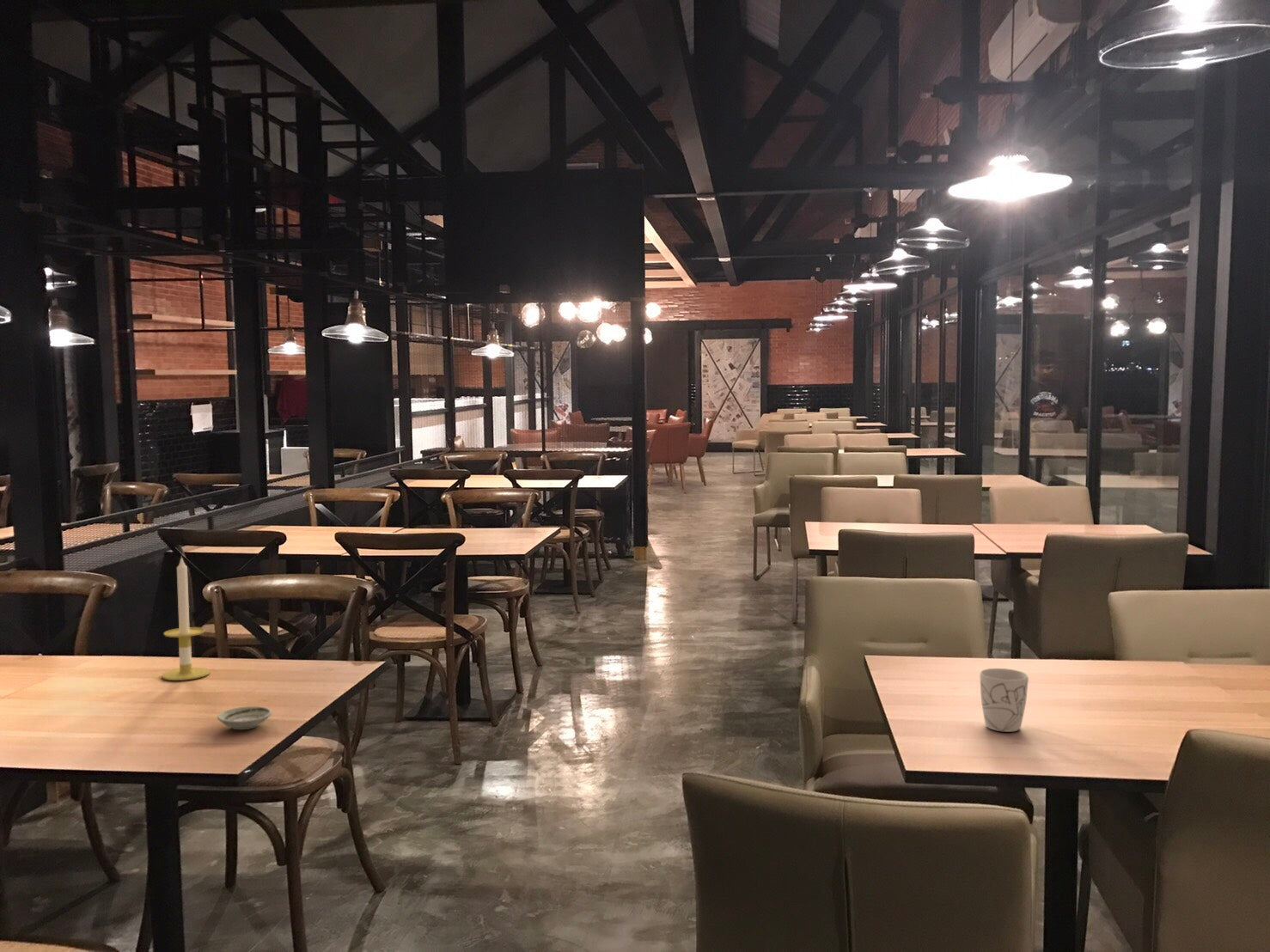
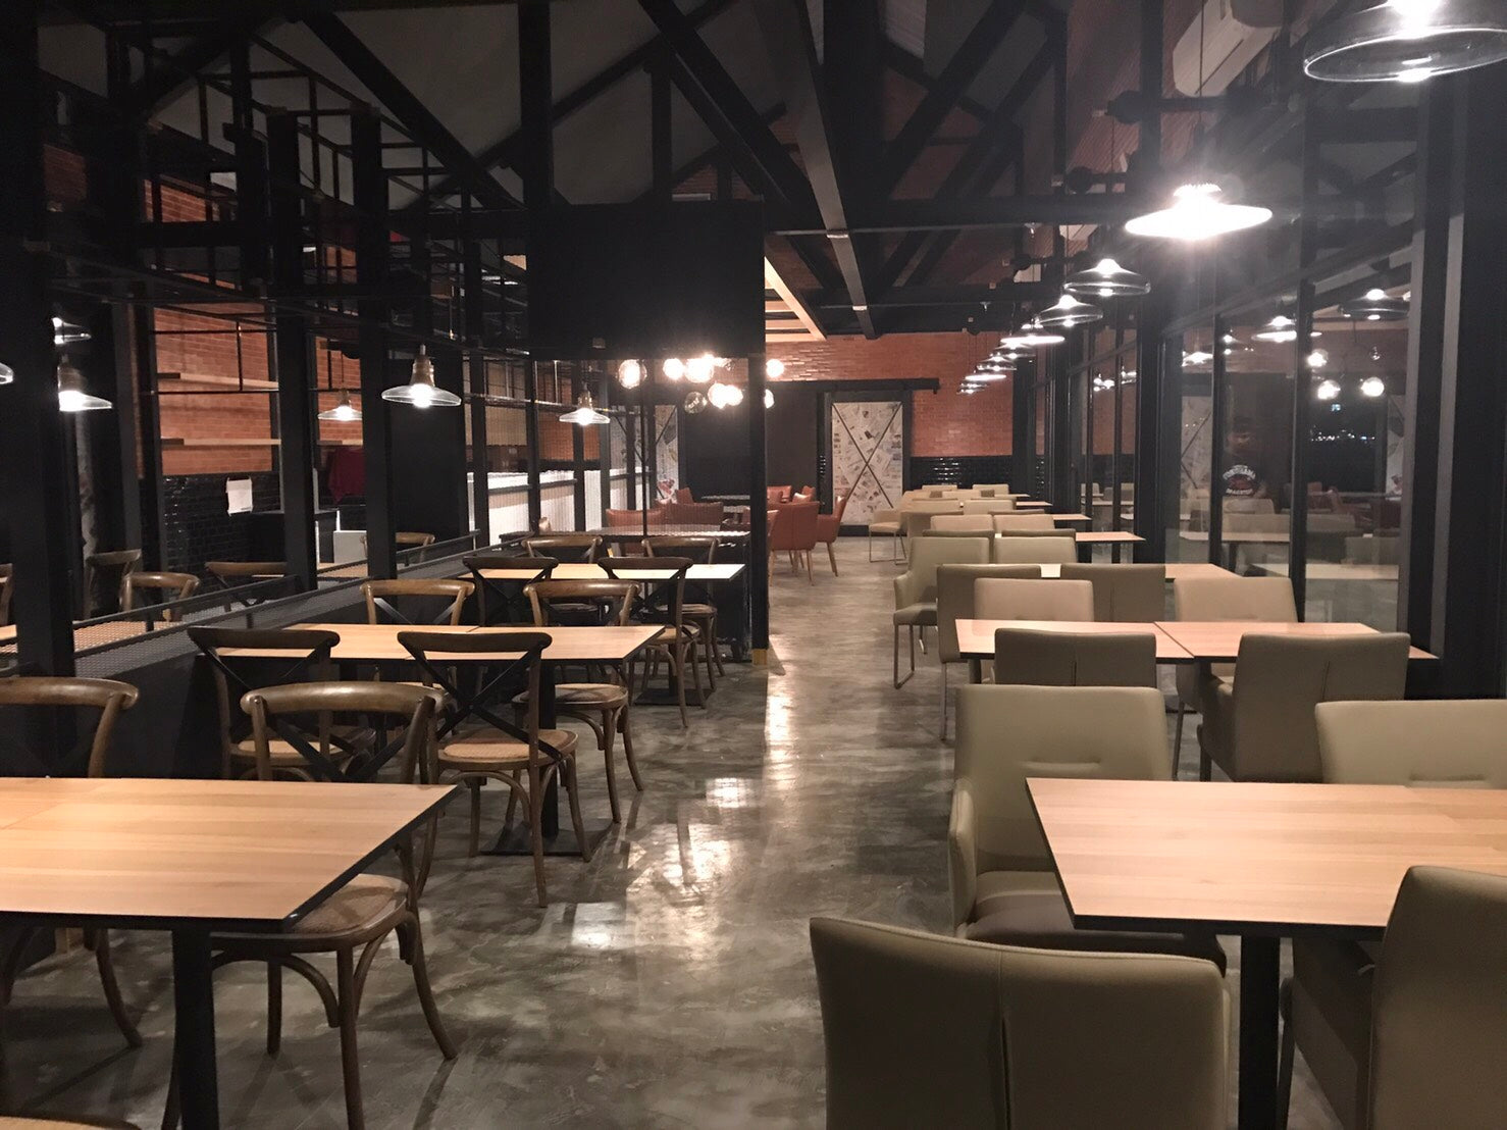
- mug [979,668,1029,733]
- saucer [217,705,272,730]
- candle [161,555,211,681]
